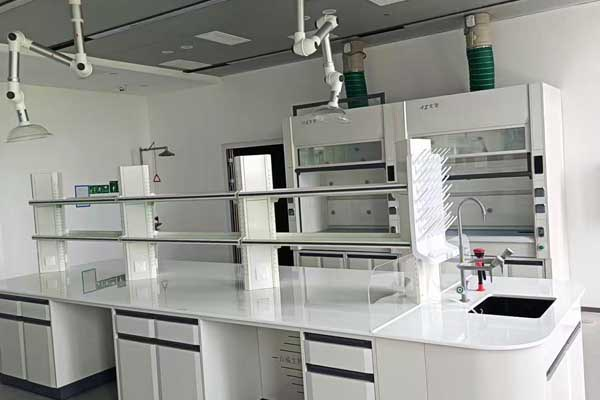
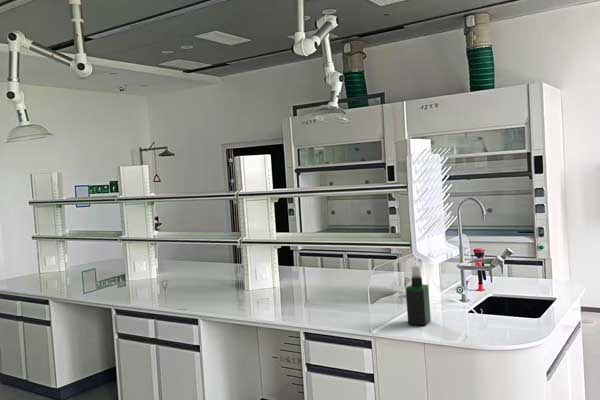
+ spray bottle [405,265,432,326]
